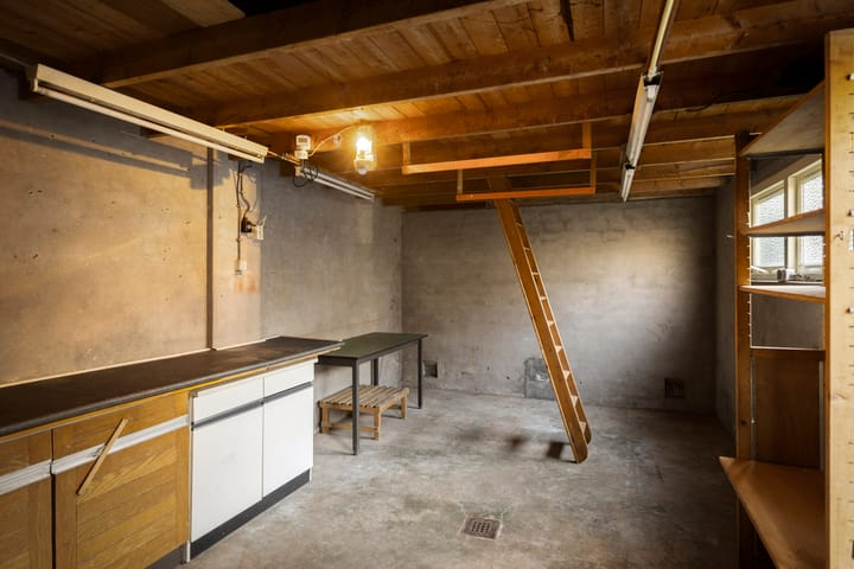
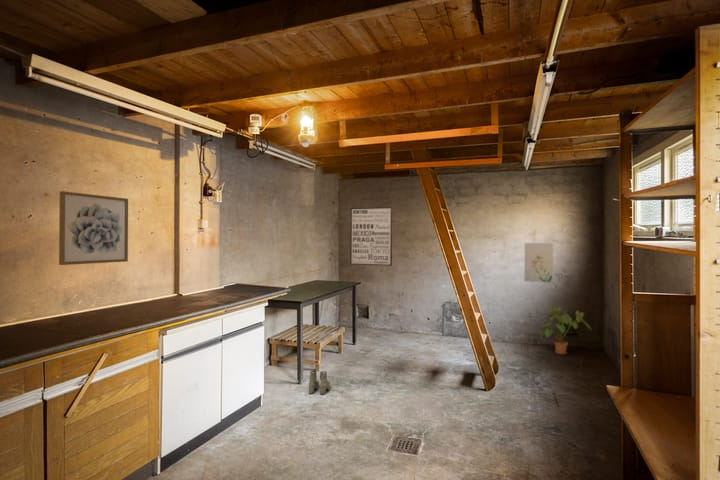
+ boots [308,370,331,395]
+ wall art [349,206,393,267]
+ wall art [523,242,554,283]
+ house plant [538,307,593,355]
+ wall art [58,190,129,266]
